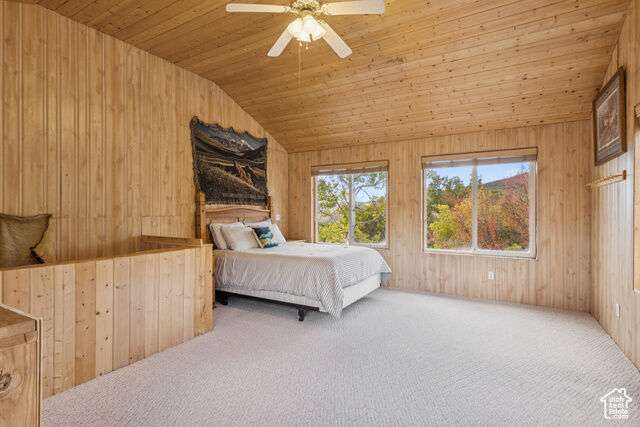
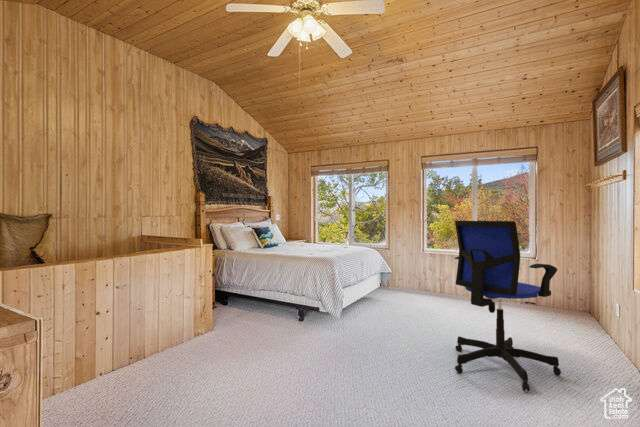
+ office chair [454,220,562,392]
